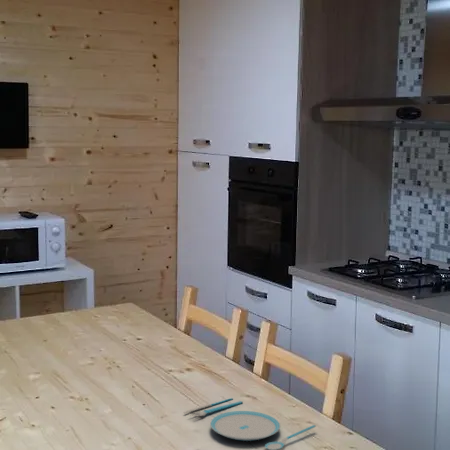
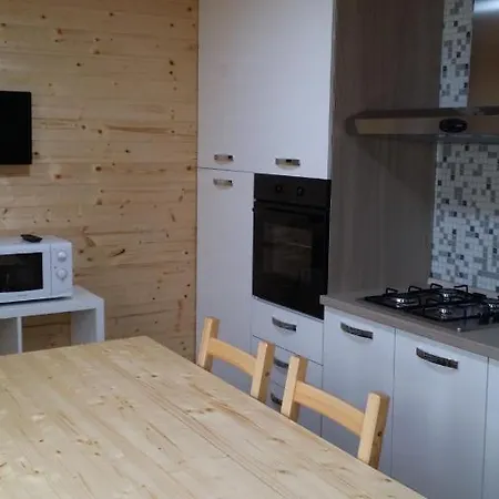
- plate [183,397,317,450]
